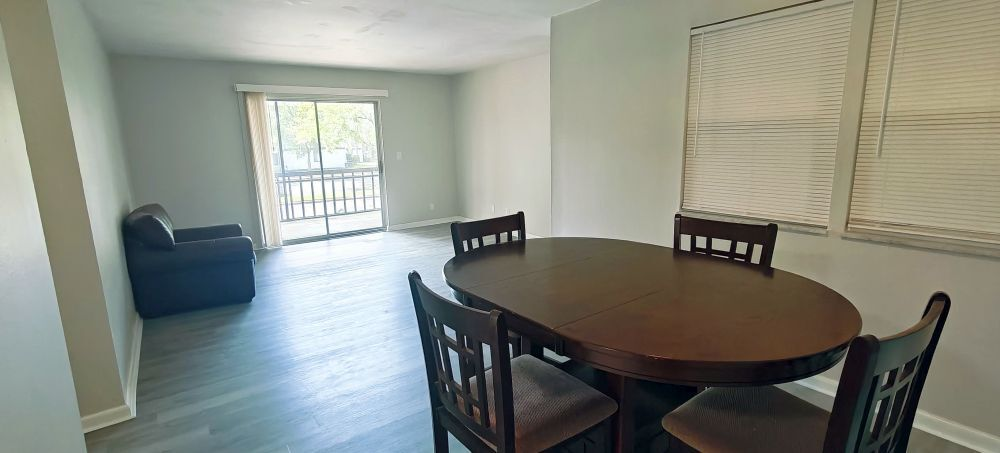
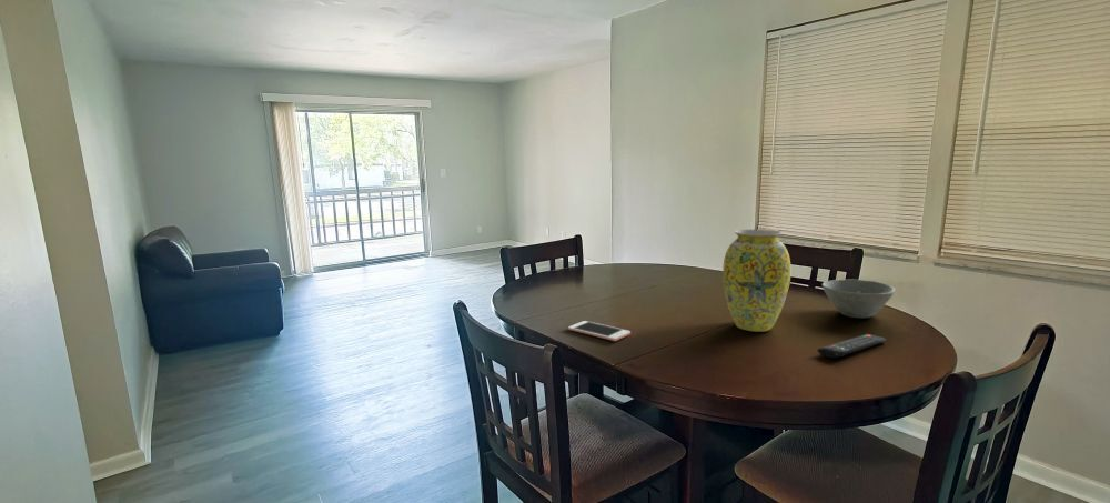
+ cell phone [567,320,632,342]
+ vase [722,229,791,333]
+ remote control [817,333,887,359]
+ bowl [821,279,896,319]
